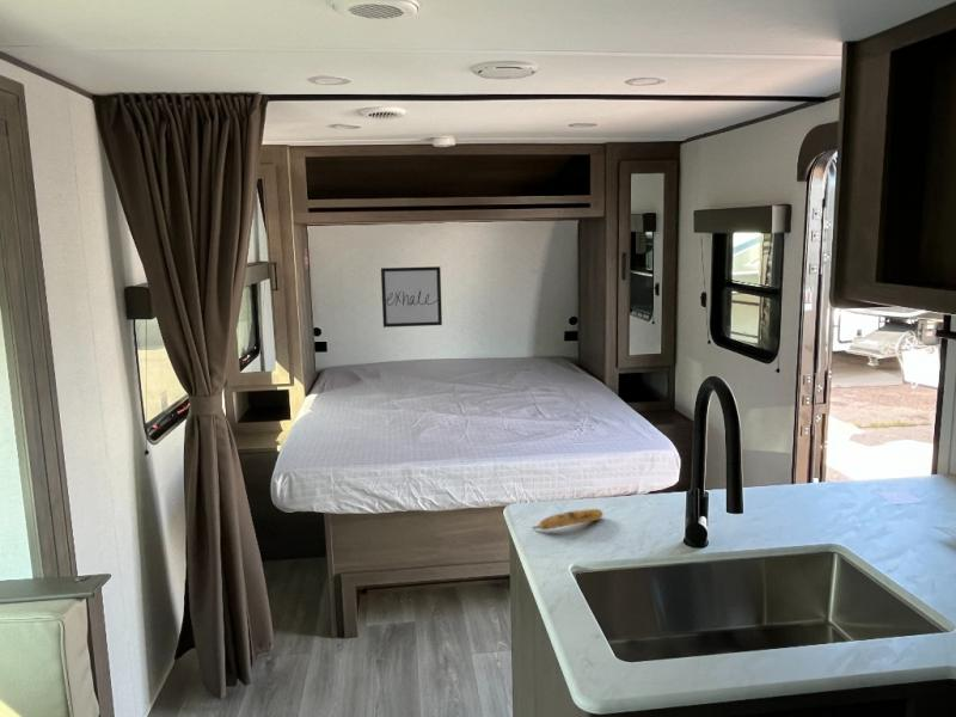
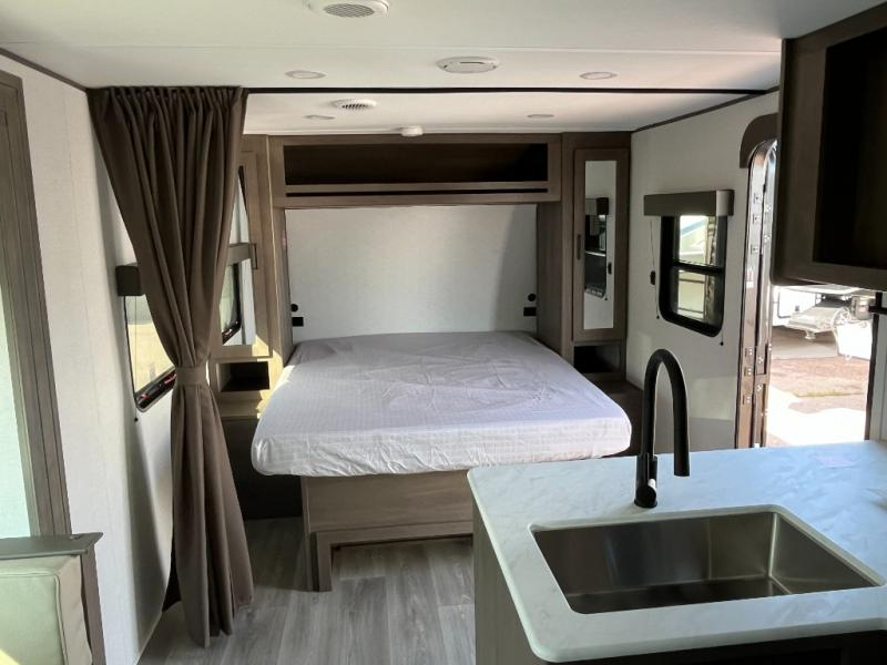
- wall art [380,265,443,329]
- banana [531,508,603,531]
